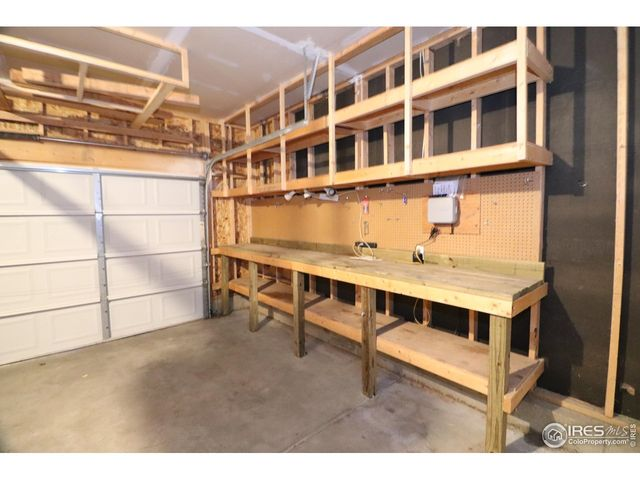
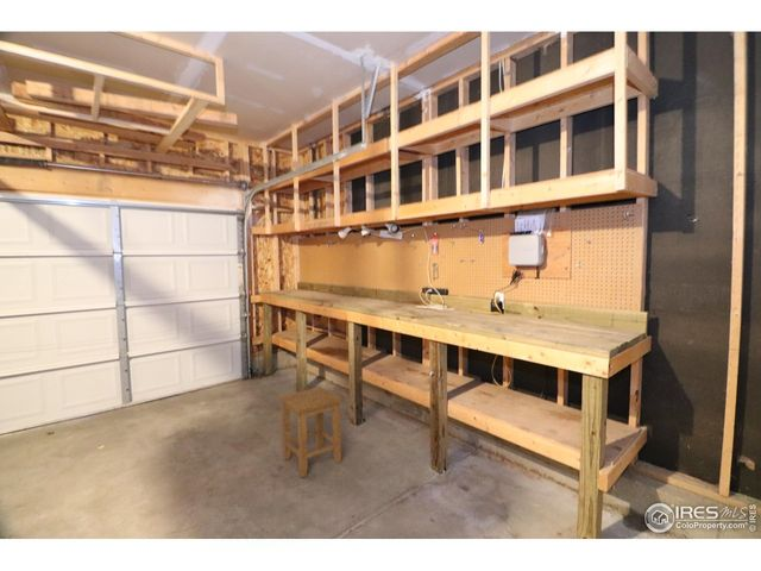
+ stool [278,385,345,478]
